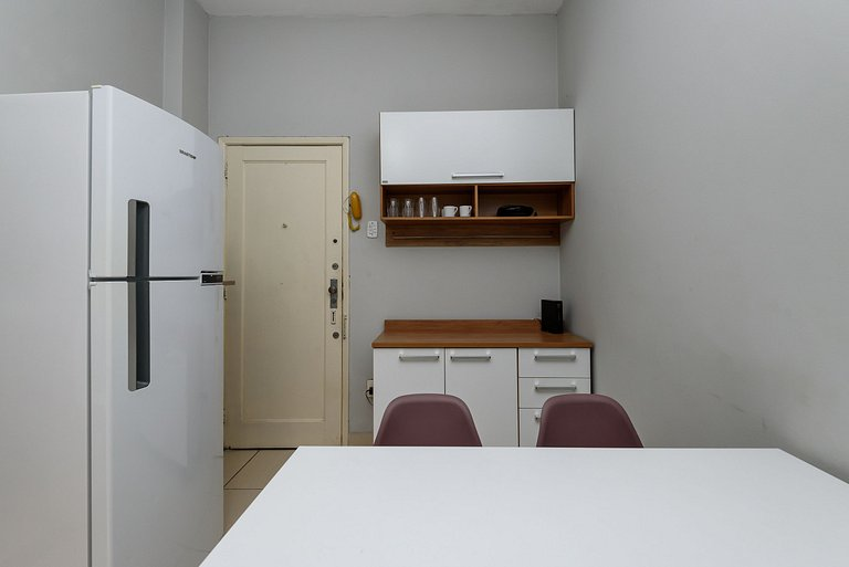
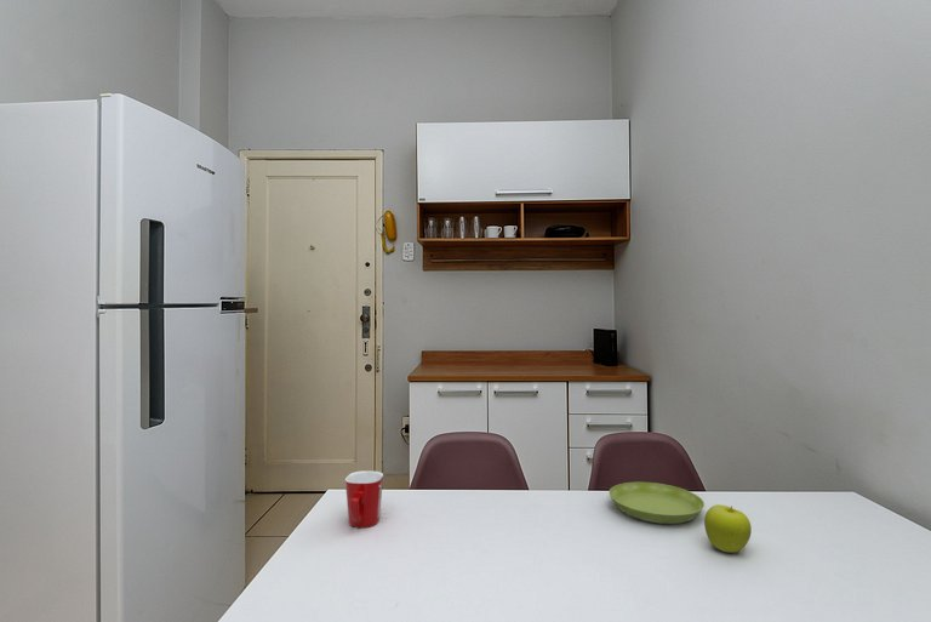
+ fruit [703,503,753,554]
+ mug [344,469,384,529]
+ saucer [607,481,706,525]
